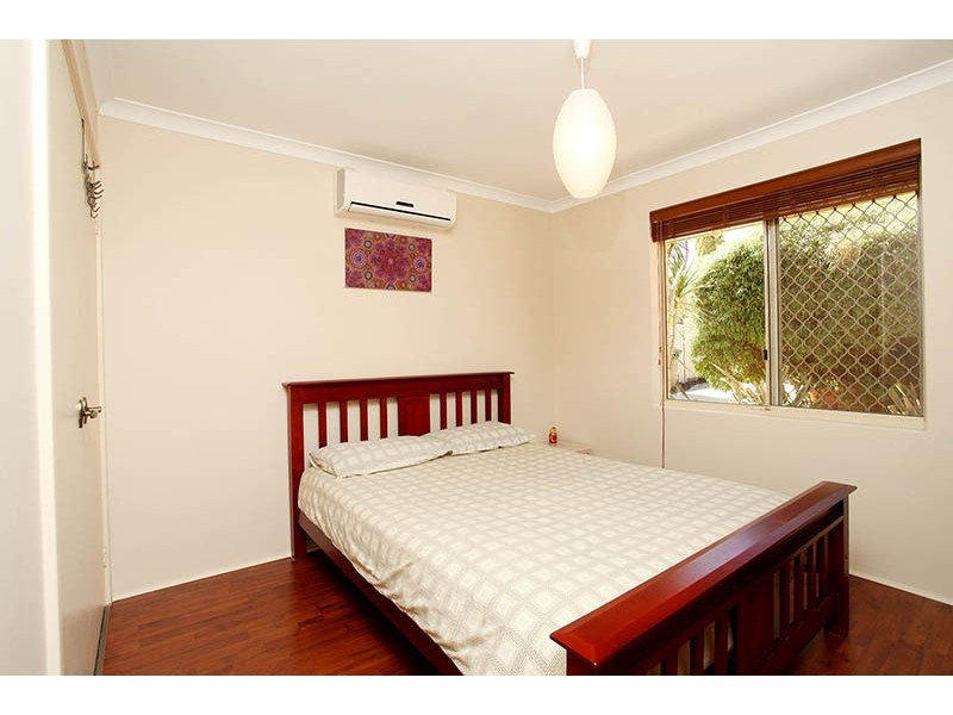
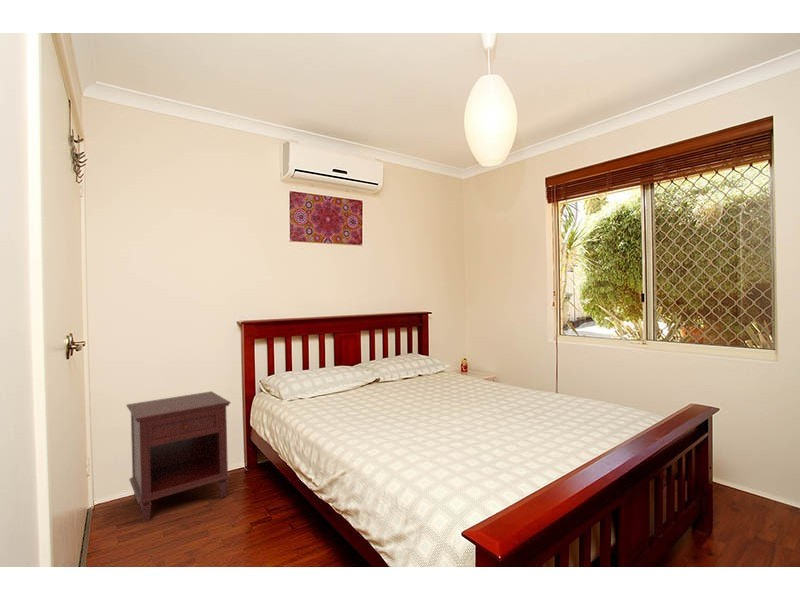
+ nightstand [125,390,232,523]
